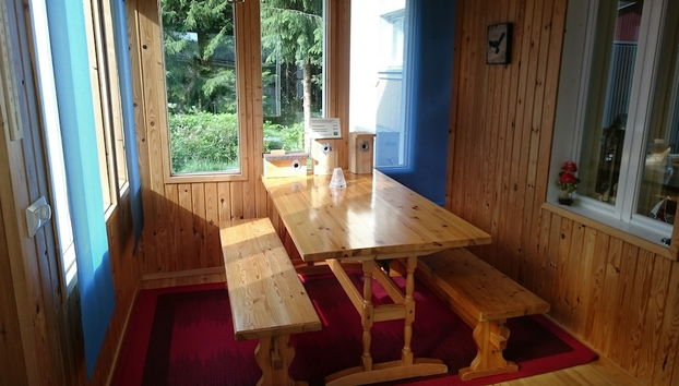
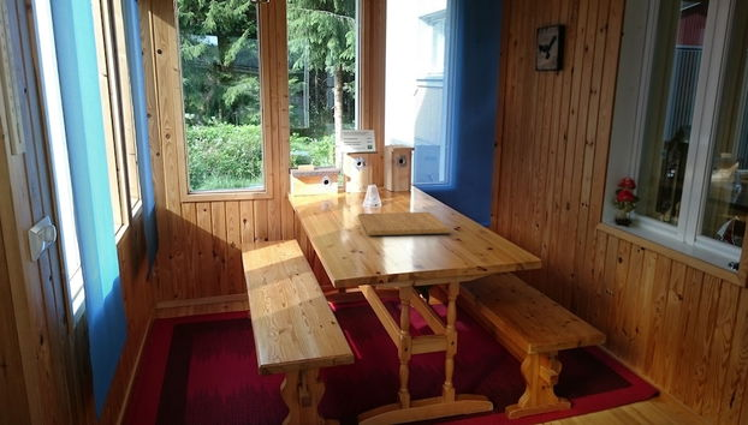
+ chopping board [357,211,453,237]
